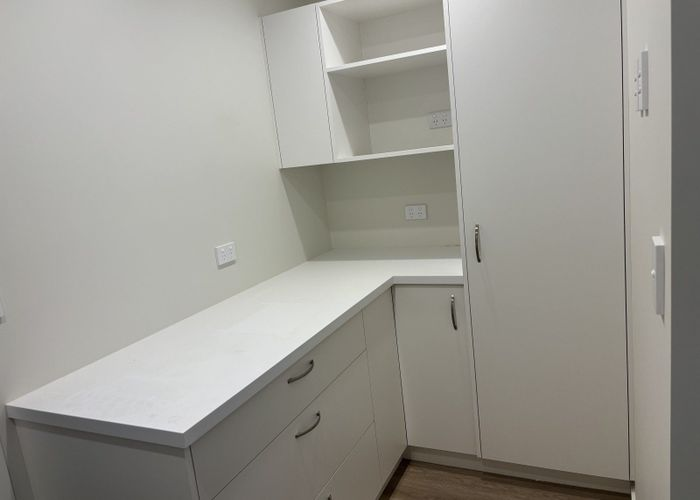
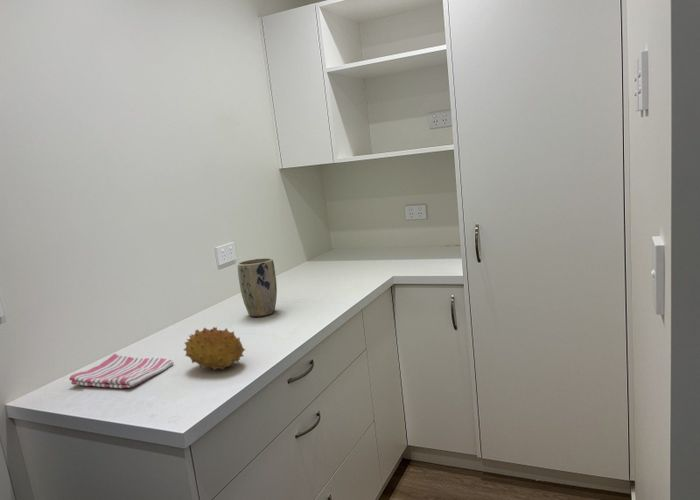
+ plant pot [237,257,278,318]
+ dish towel [68,353,174,389]
+ fruit [183,326,246,371]
